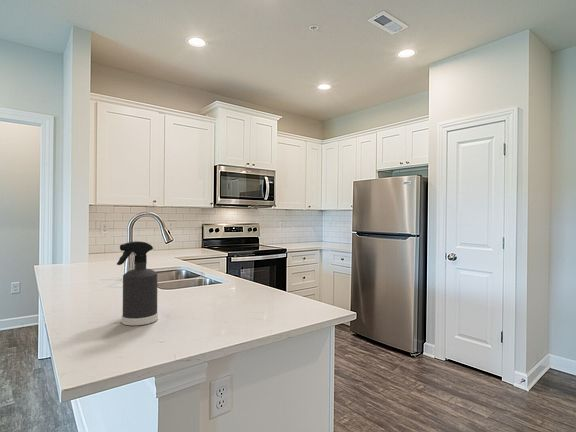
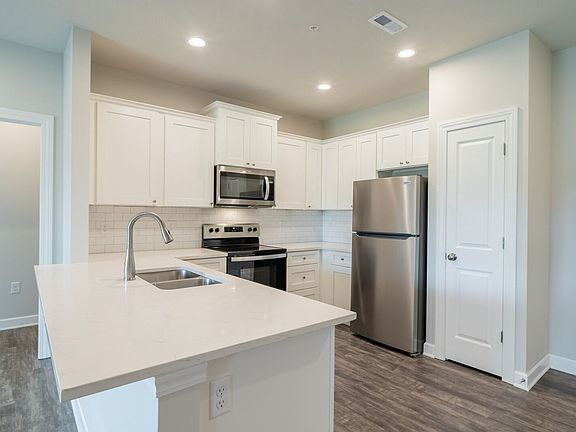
- spray bottle [116,240,159,326]
